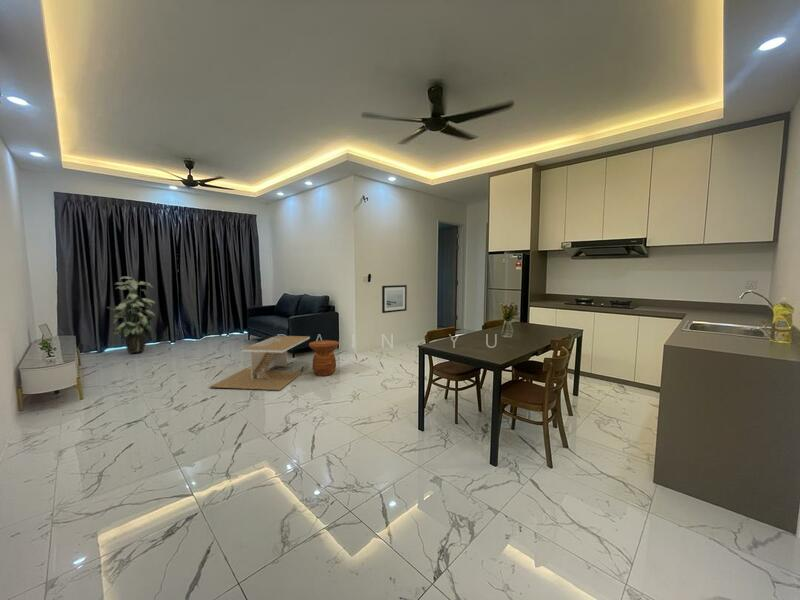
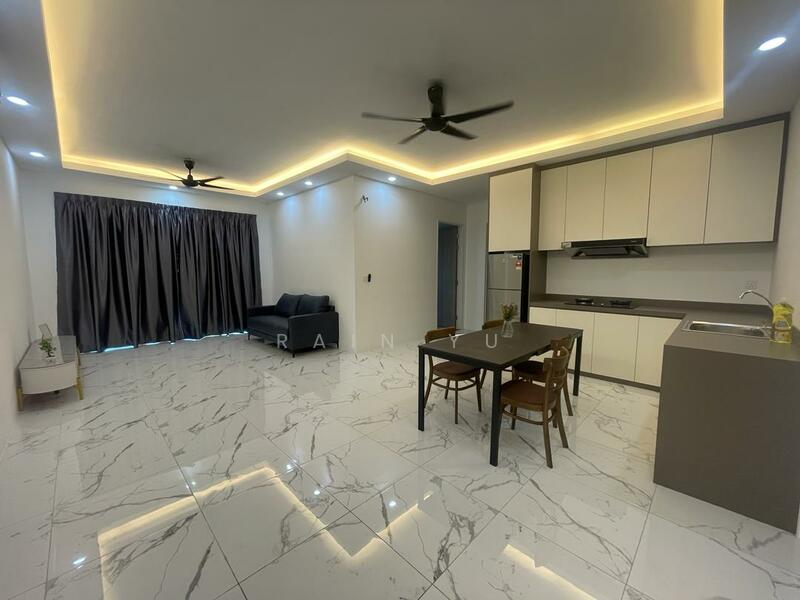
- wall art [381,284,408,314]
- indoor plant [106,276,156,354]
- coffee table [209,335,311,391]
- side table [308,339,340,377]
